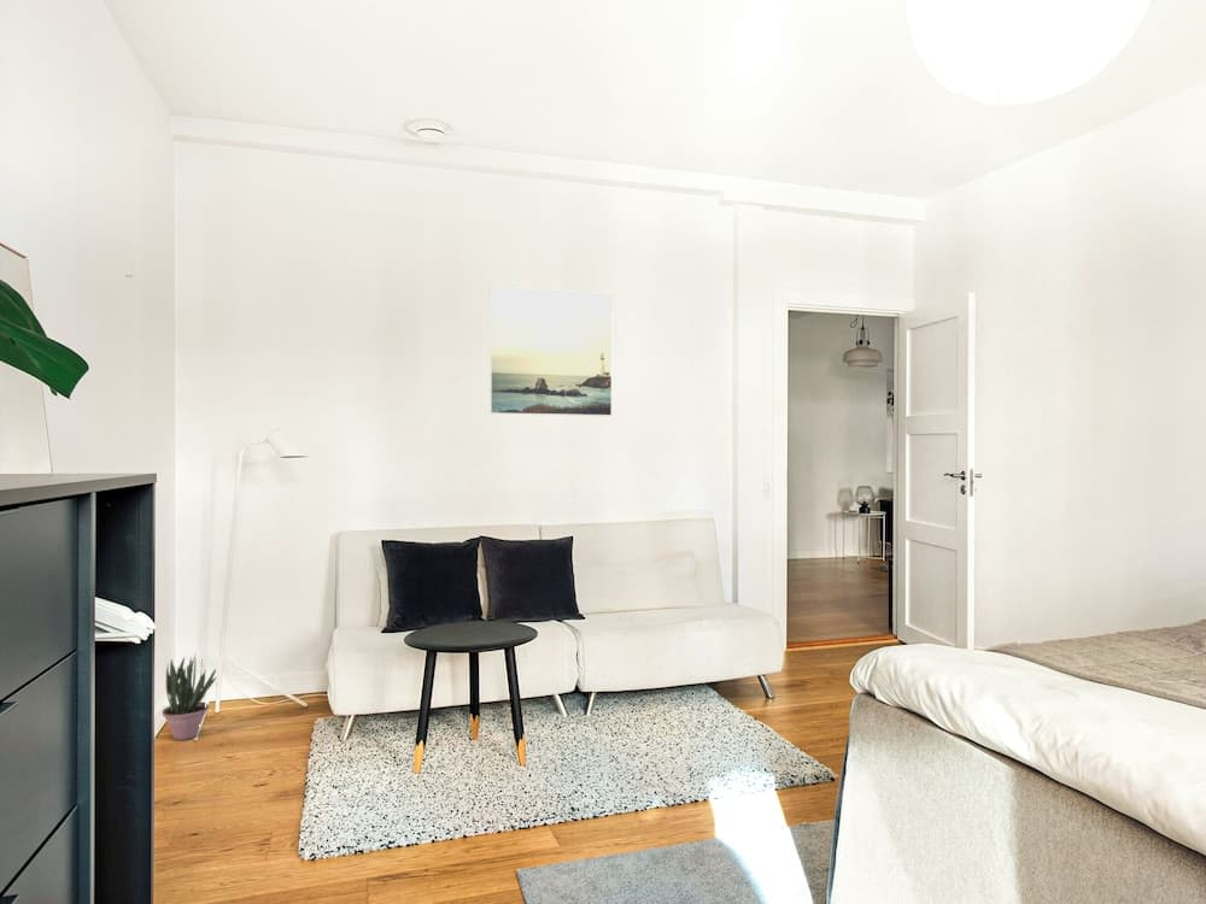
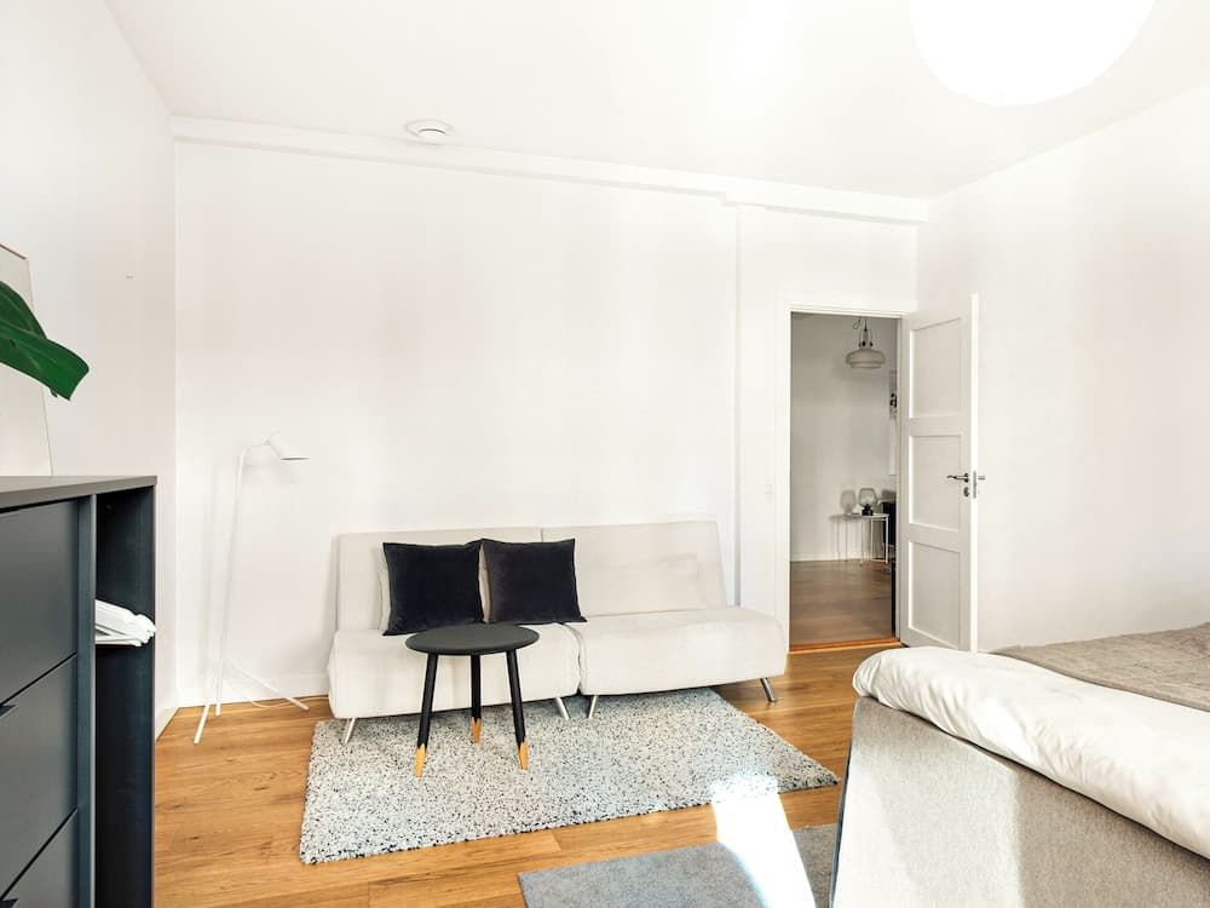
- potted plant [162,653,217,741]
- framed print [488,284,614,417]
